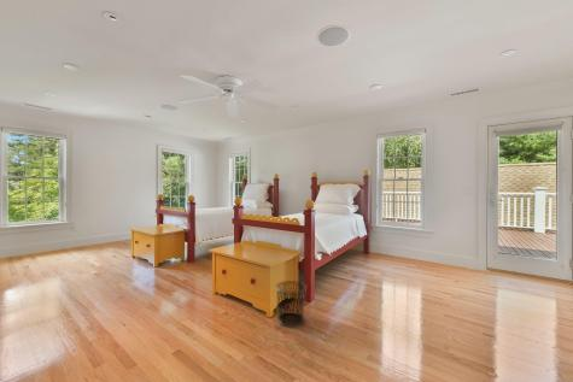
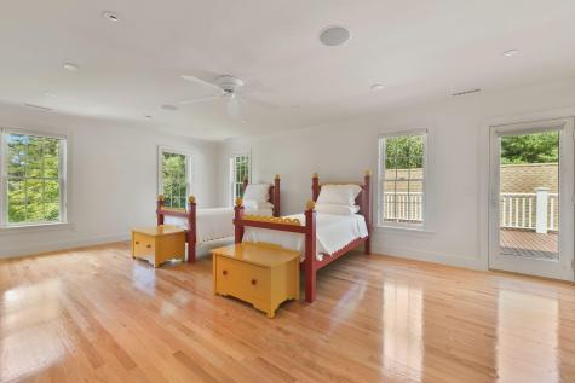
- waste bin [274,280,308,328]
